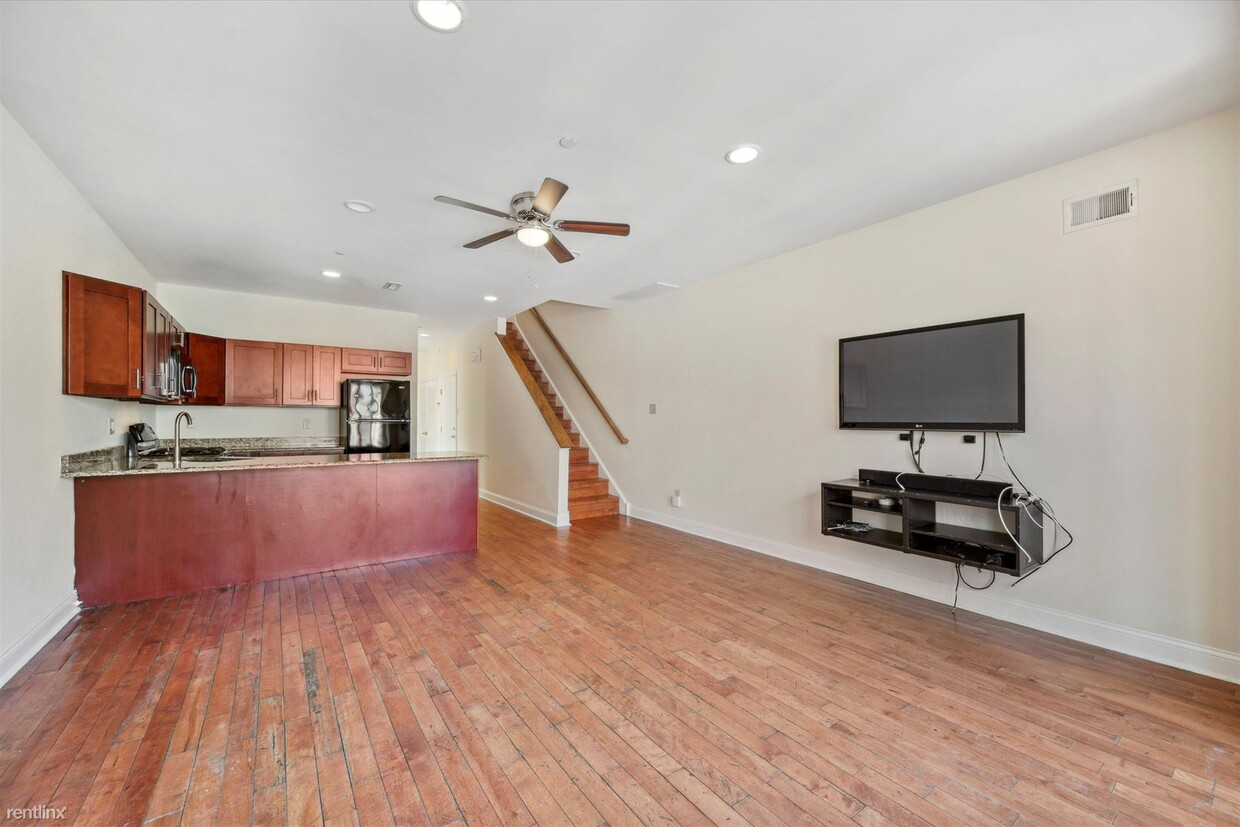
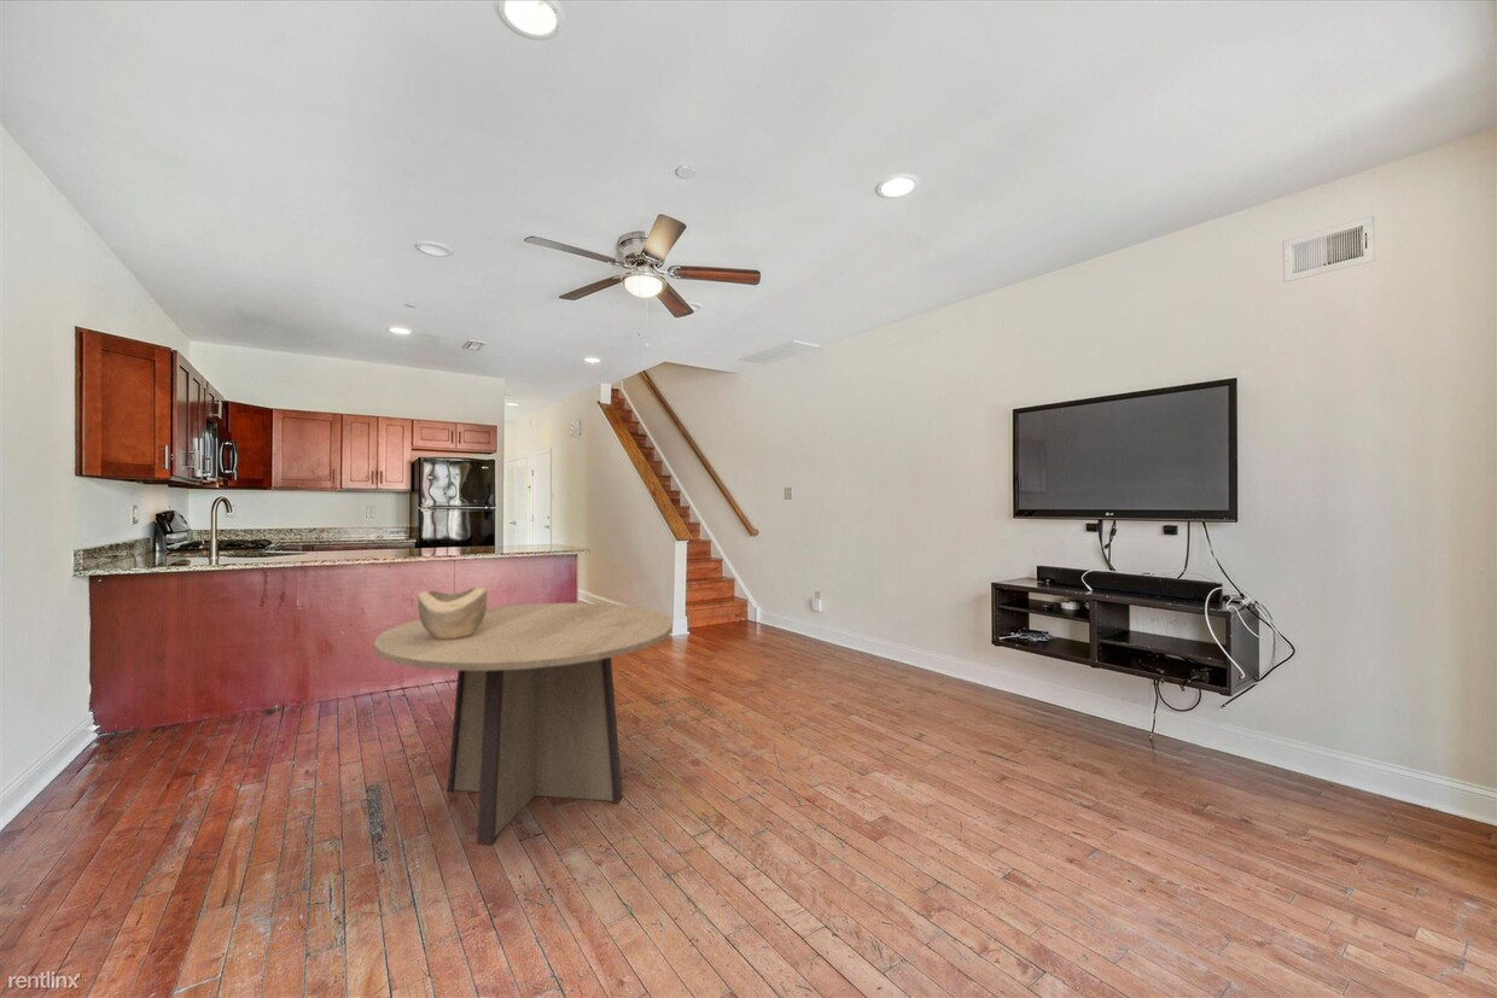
+ decorative bowl [417,586,488,638]
+ dining table [373,602,674,846]
